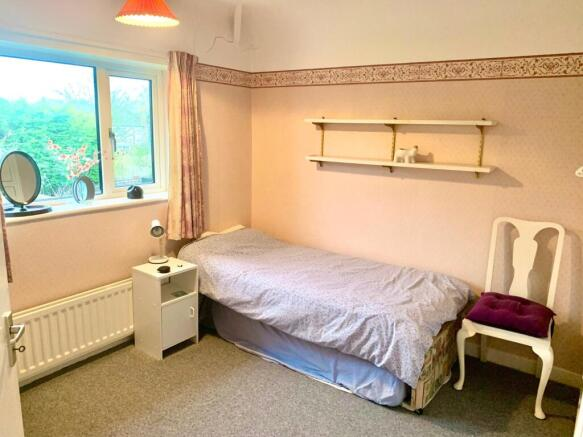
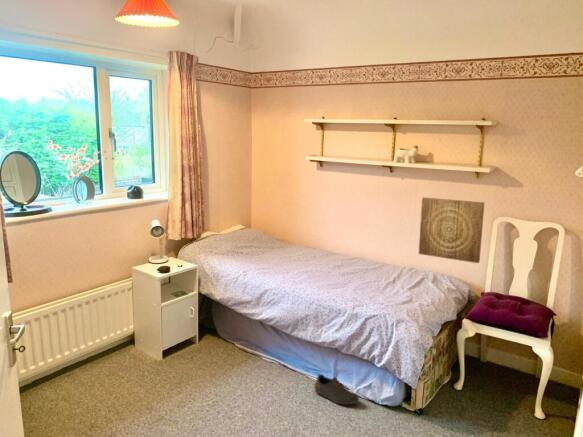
+ wall art [418,197,486,264]
+ shoe [313,374,360,406]
